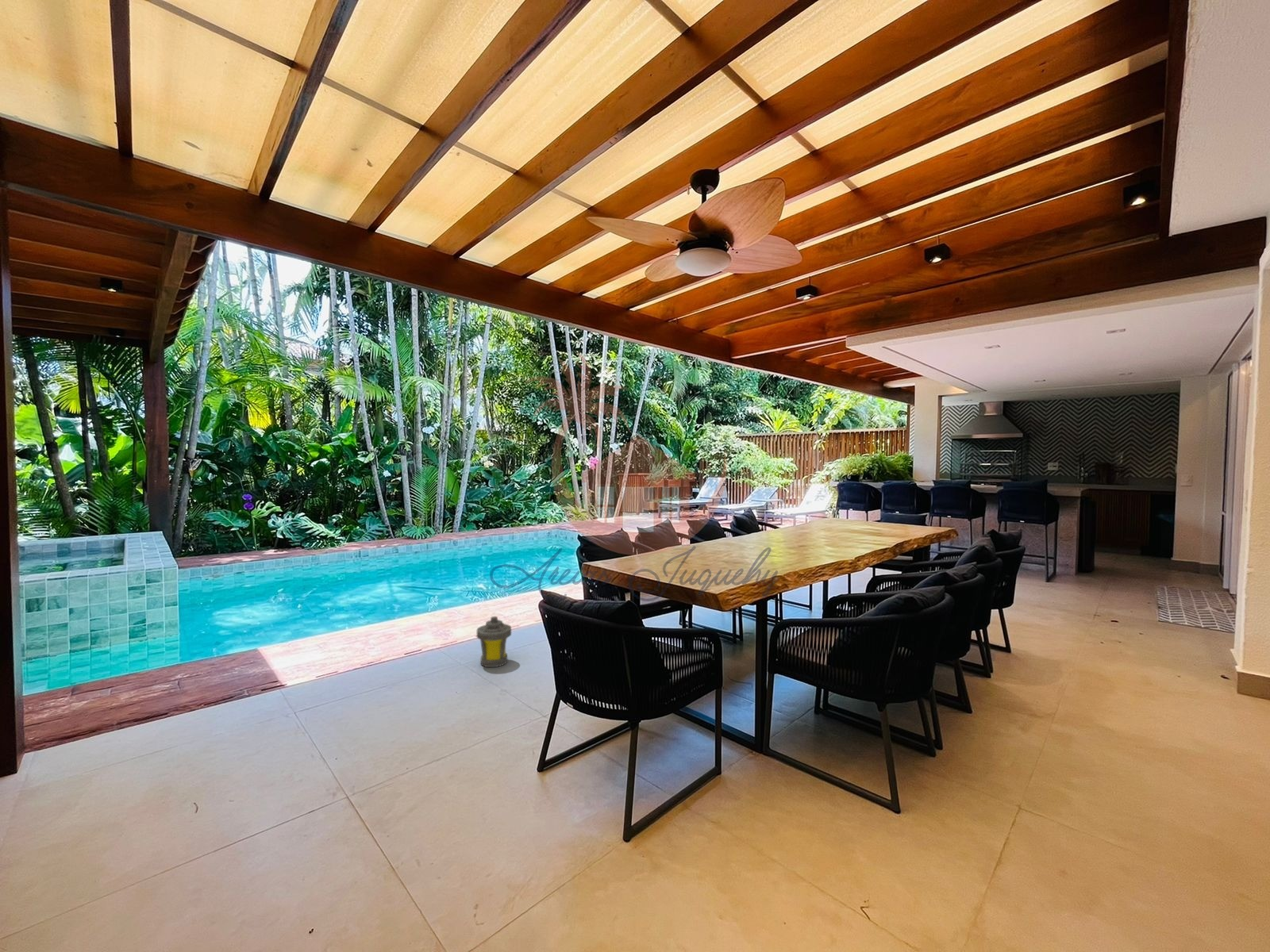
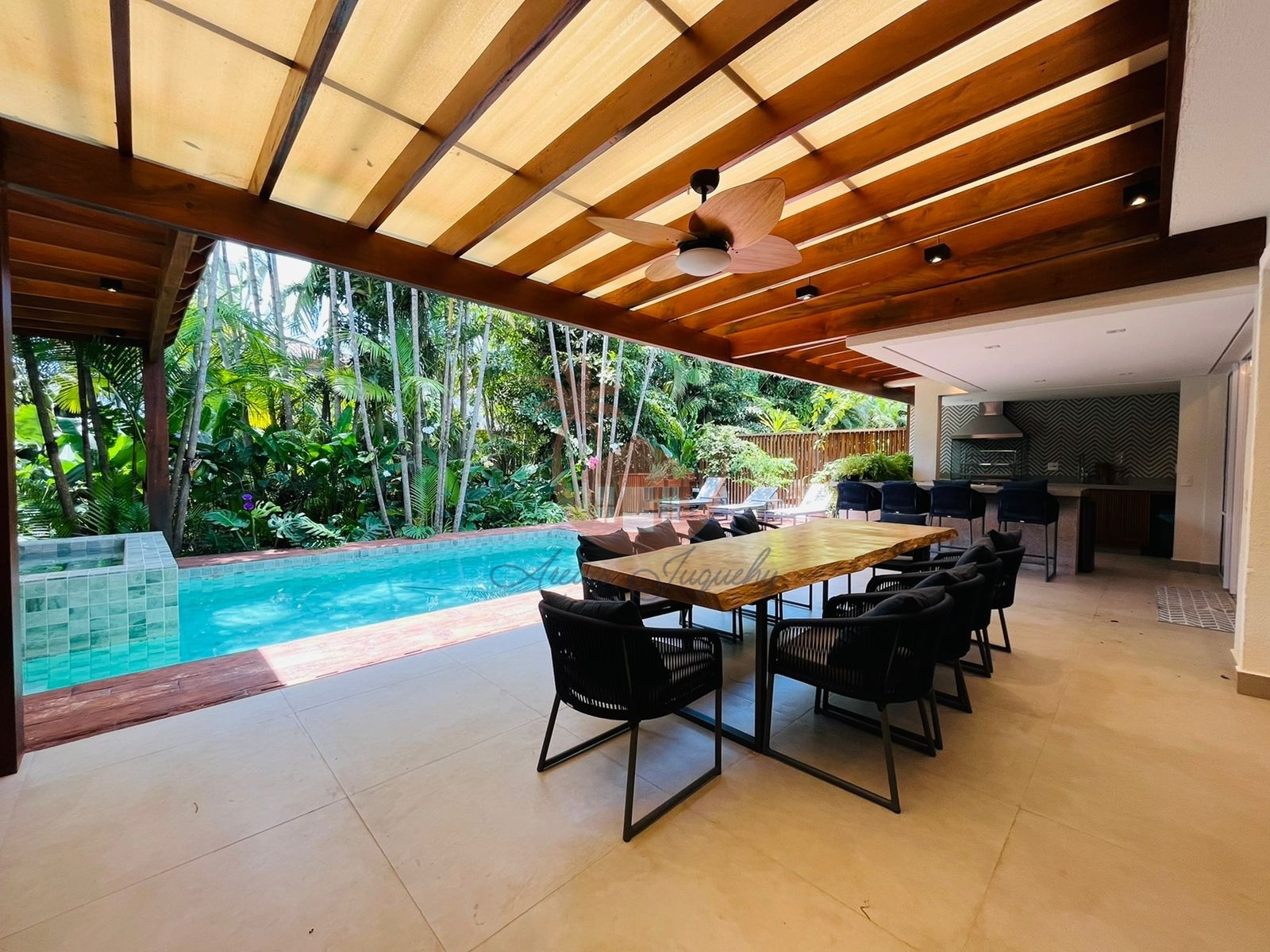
- lantern [476,616,512,668]
